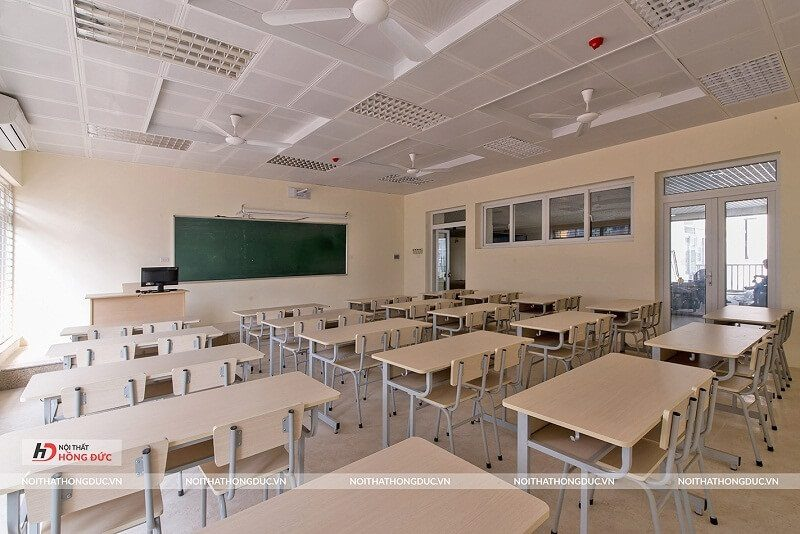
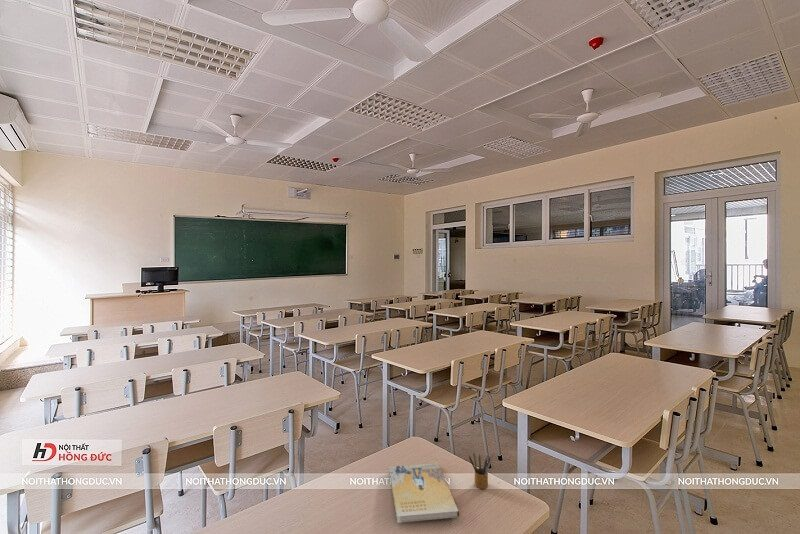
+ pencil box [468,452,494,489]
+ book [388,462,460,524]
